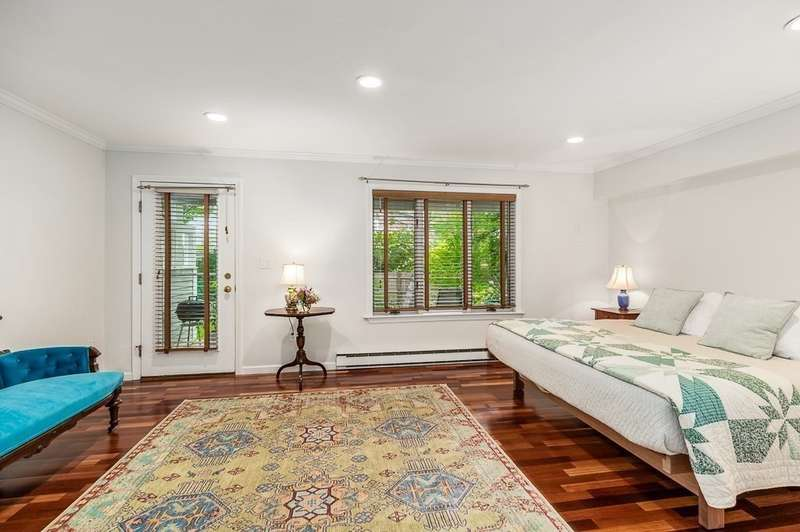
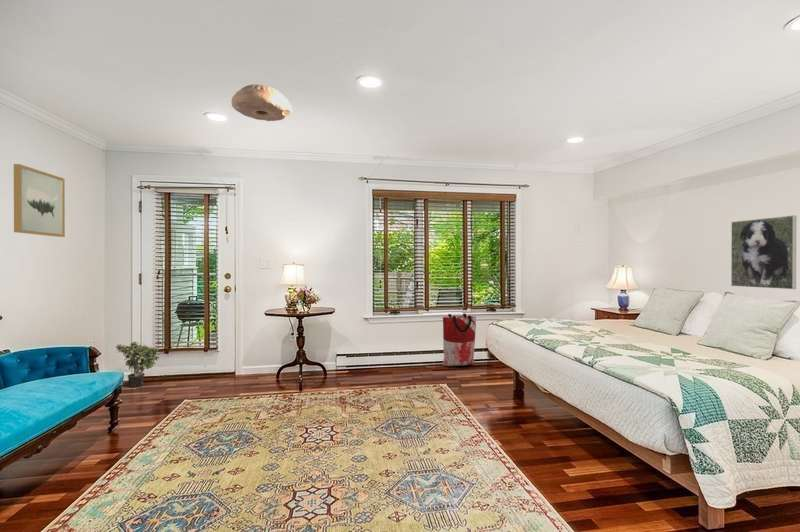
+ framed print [730,214,797,290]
+ wall art [13,163,66,238]
+ potted plant [115,340,161,388]
+ ceiling light [231,83,293,122]
+ bag [442,313,477,367]
